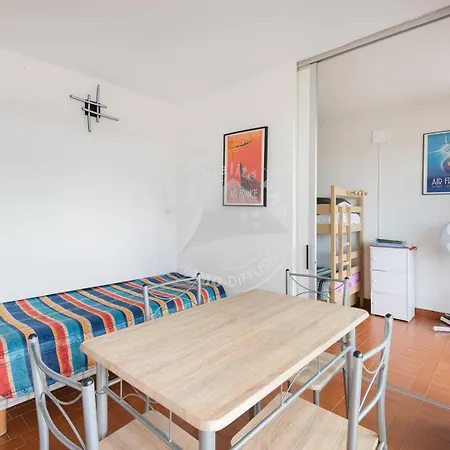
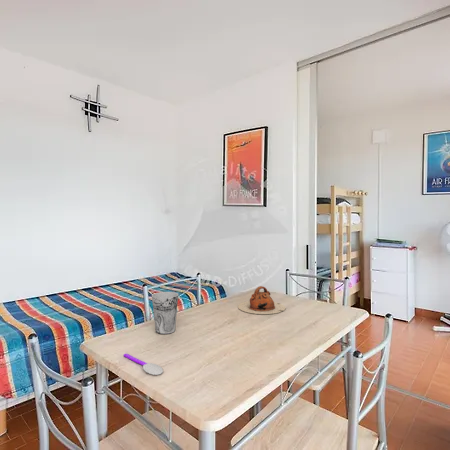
+ cup [151,291,179,335]
+ teapot [237,285,286,315]
+ spoon [123,353,164,376]
